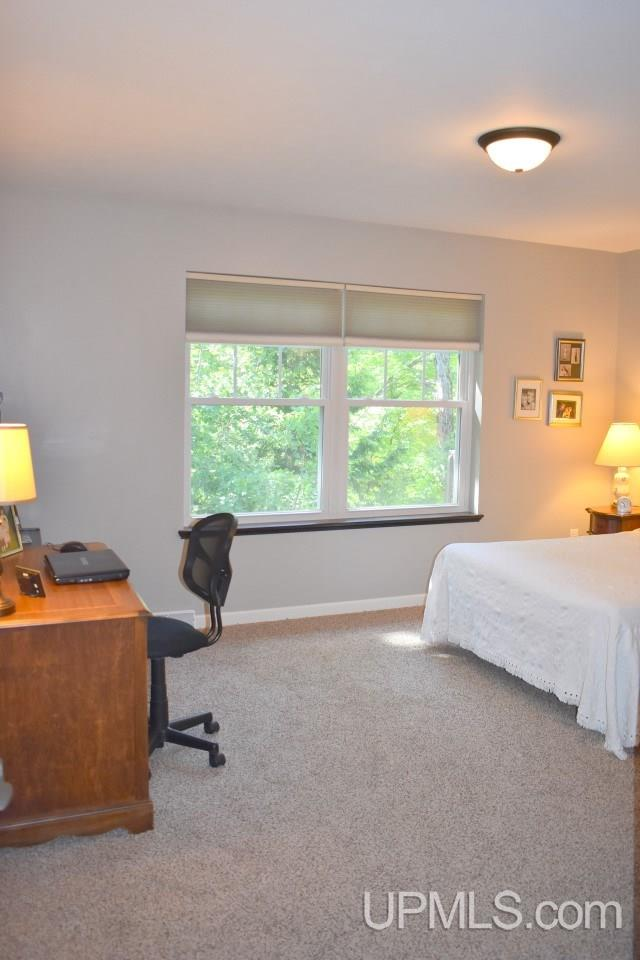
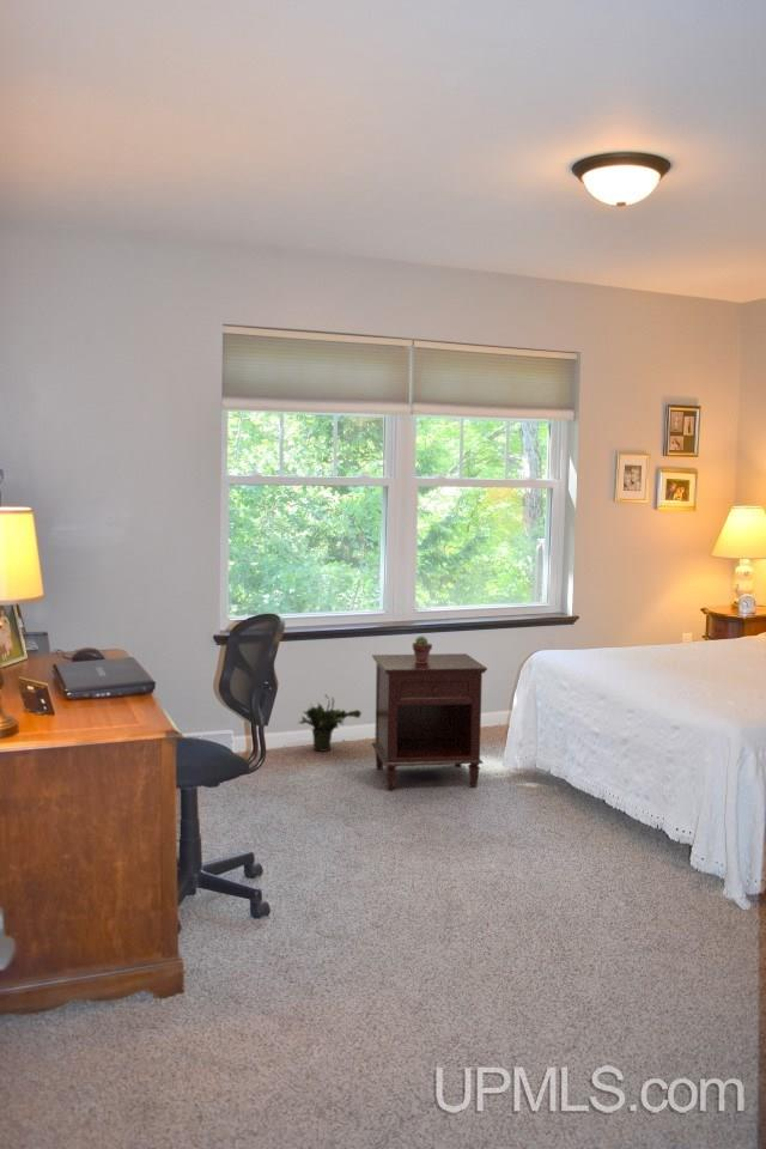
+ nightstand [371,652,488,790]
+ potted plant [297,693,363,753]
+ potted succulent [412,634,433,663]
